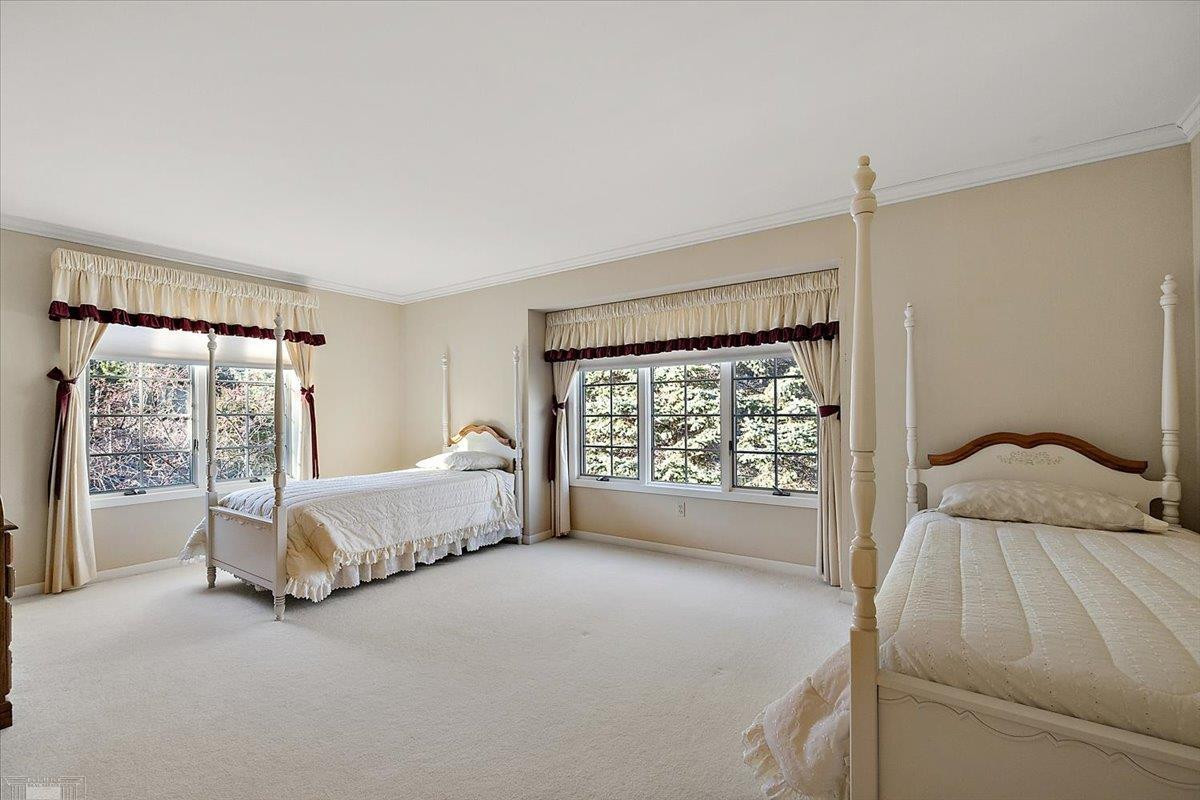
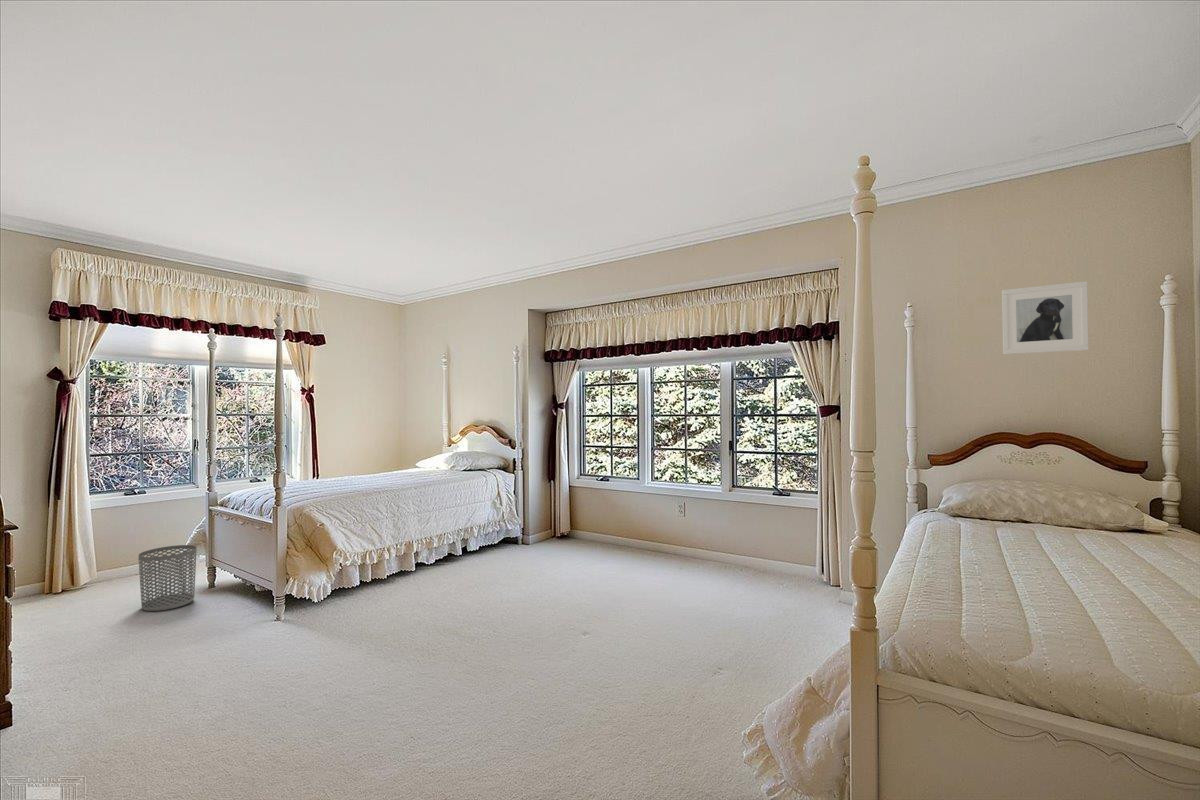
+ waste bin [137,544,198,612]
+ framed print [1001,280,1090,355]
